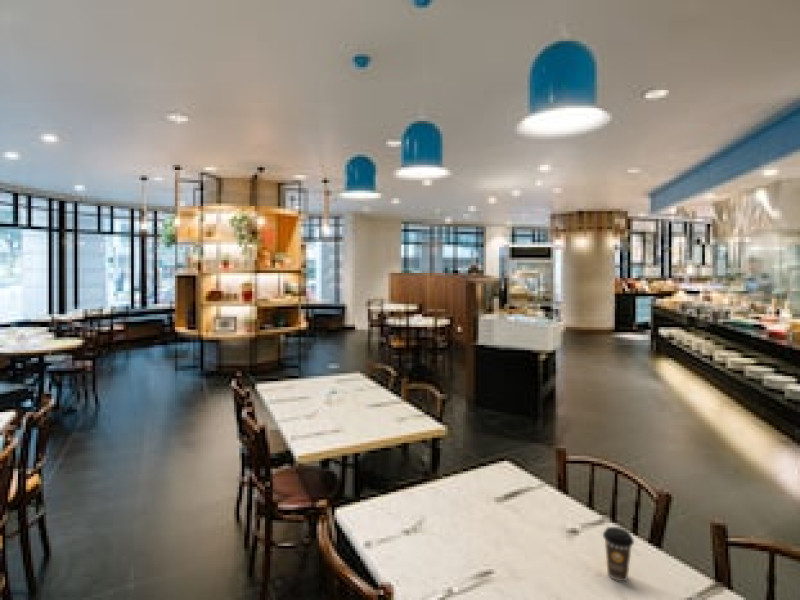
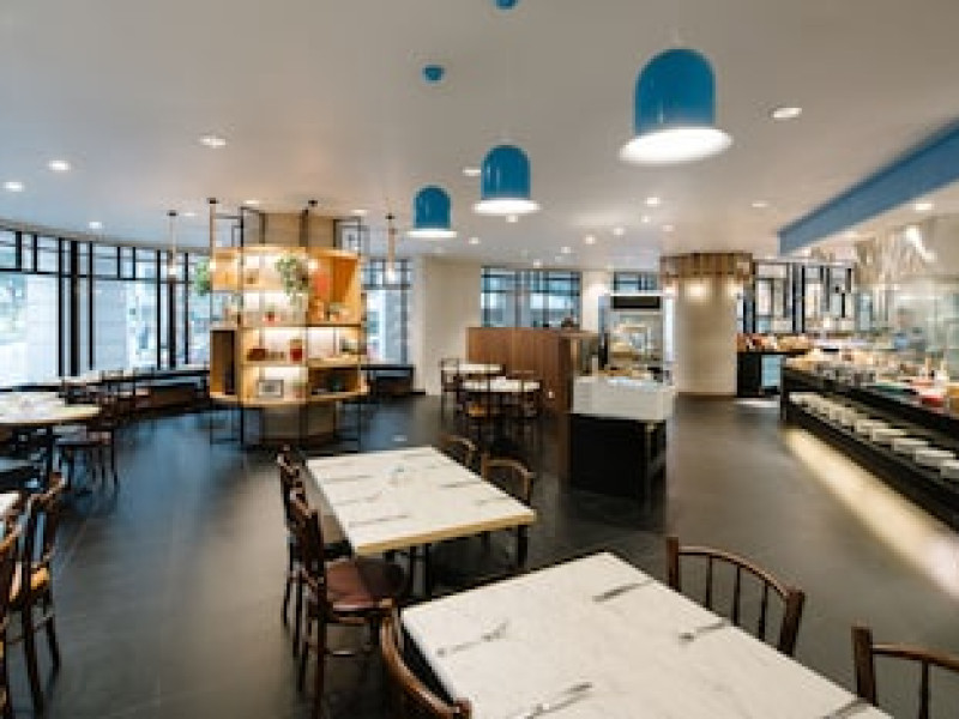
- coffee cup [602,526,635,582]
